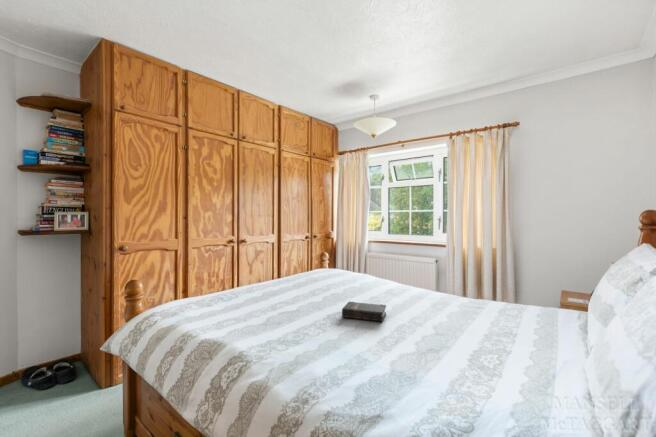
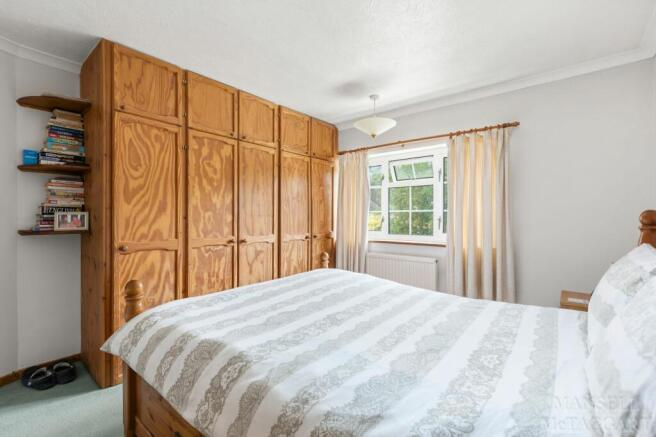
- hardback book [341,301,387,323]
